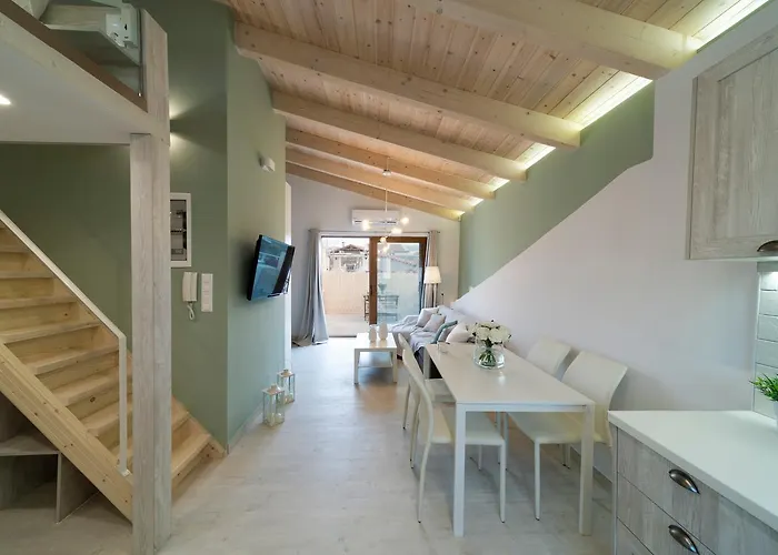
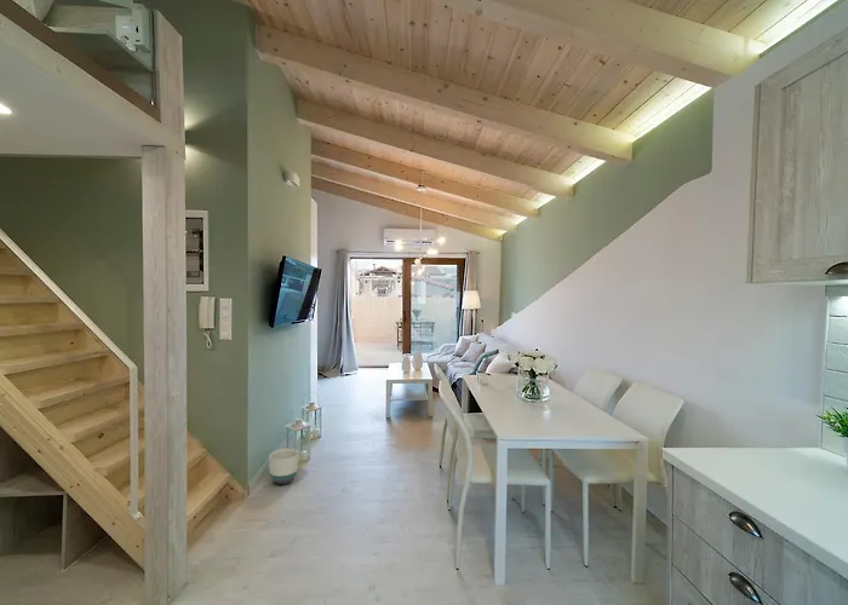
+ planter [268,448,299,485]
